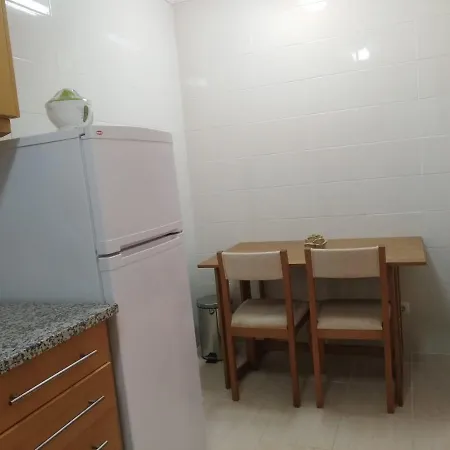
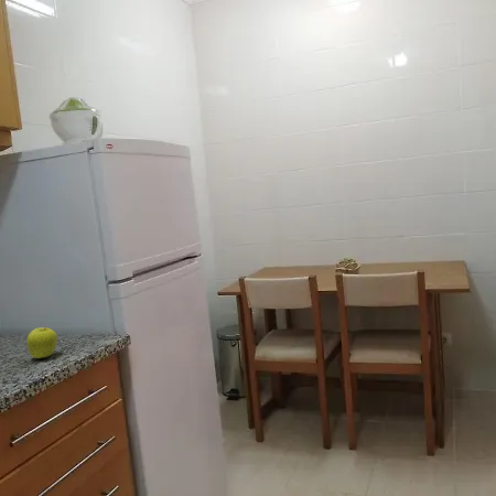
+ fruit [25,326,58,359]
